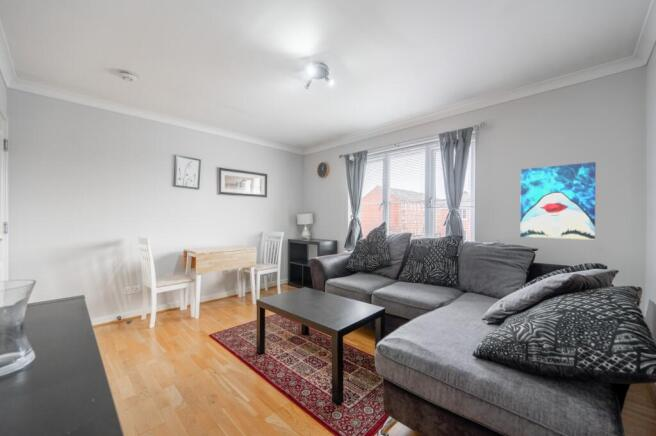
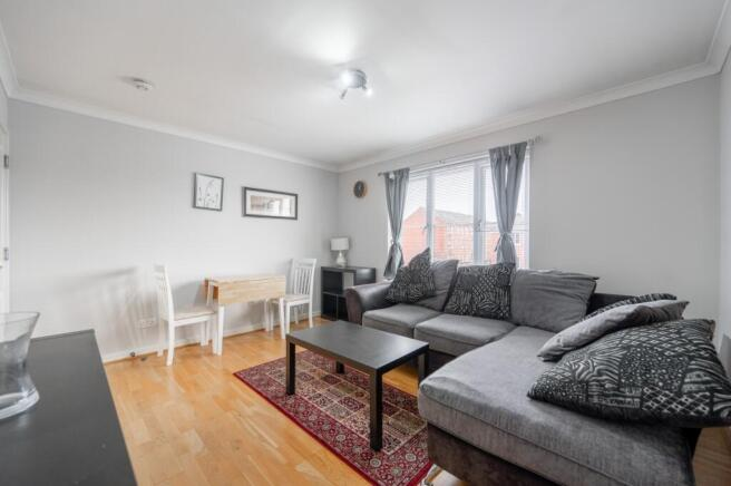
- wall art [519,161,597,241]
